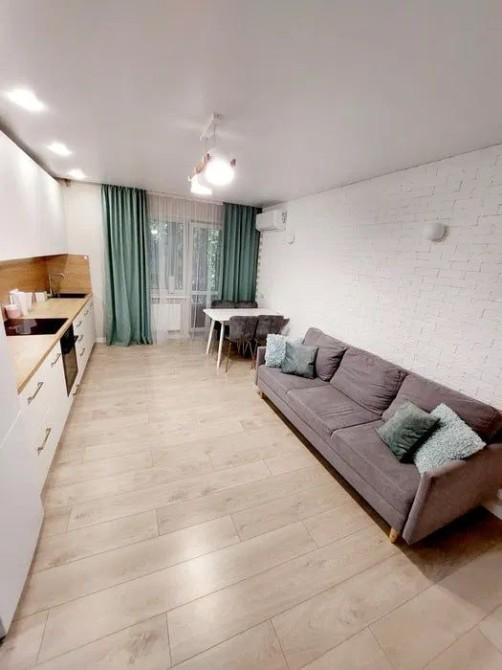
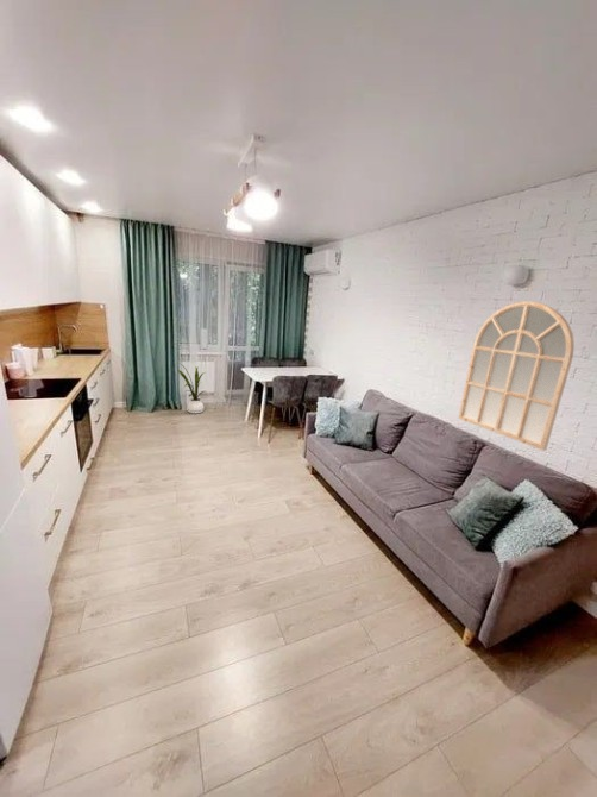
+ mirror [457,300,576,452]
+ house plant [176,362,206,414]
